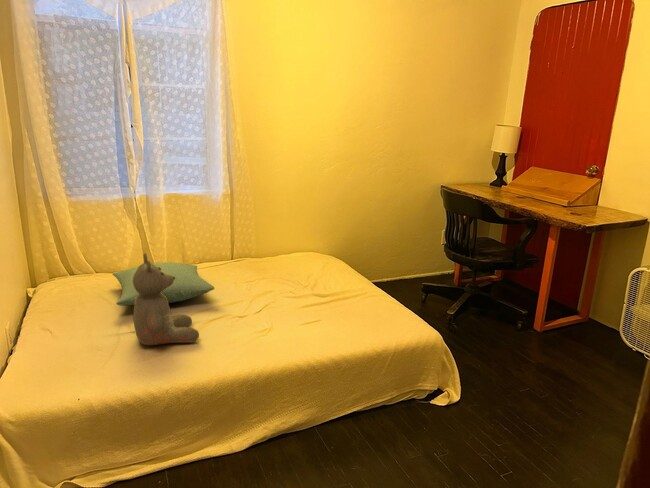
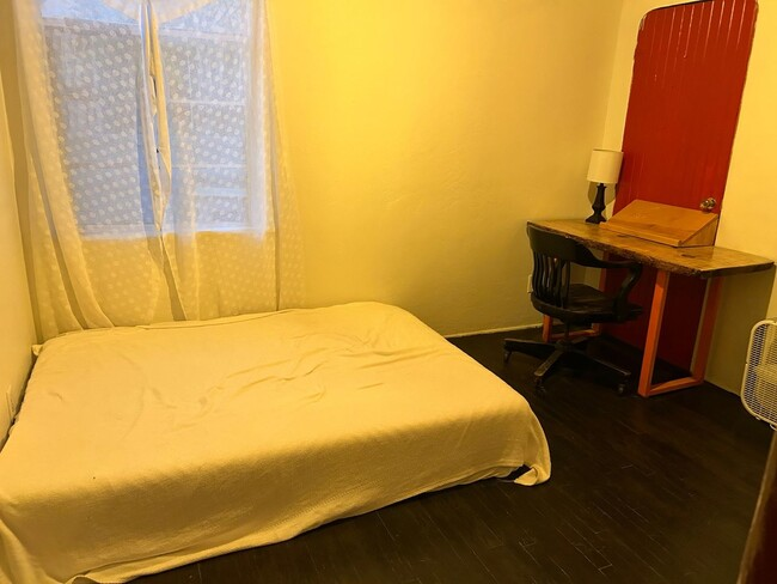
- pillow [112,262,215,307]
- teddy bear [132,252,200,346]
